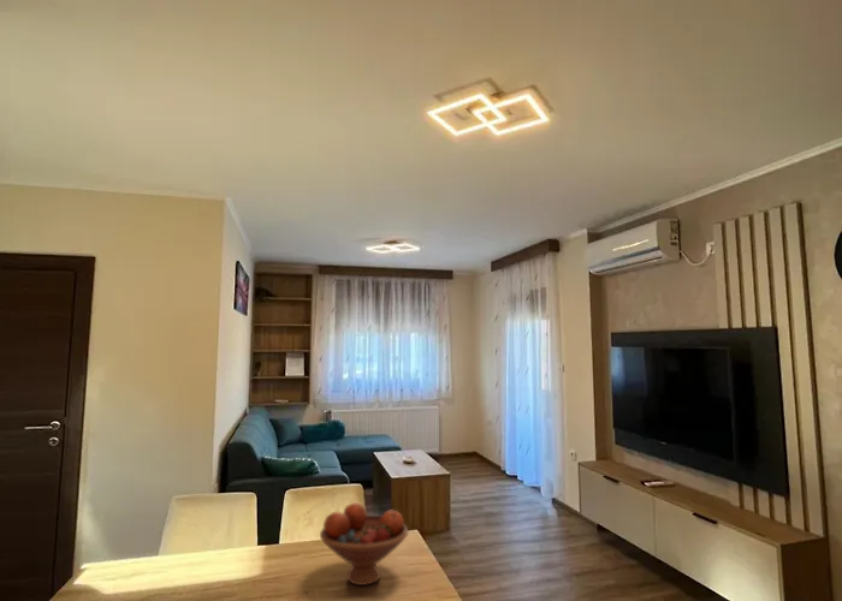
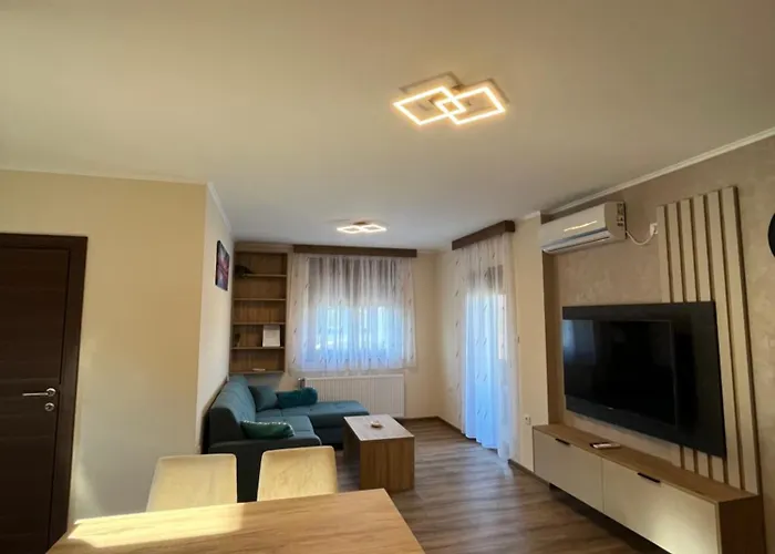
- fruit bowl [319,501,409,587]
